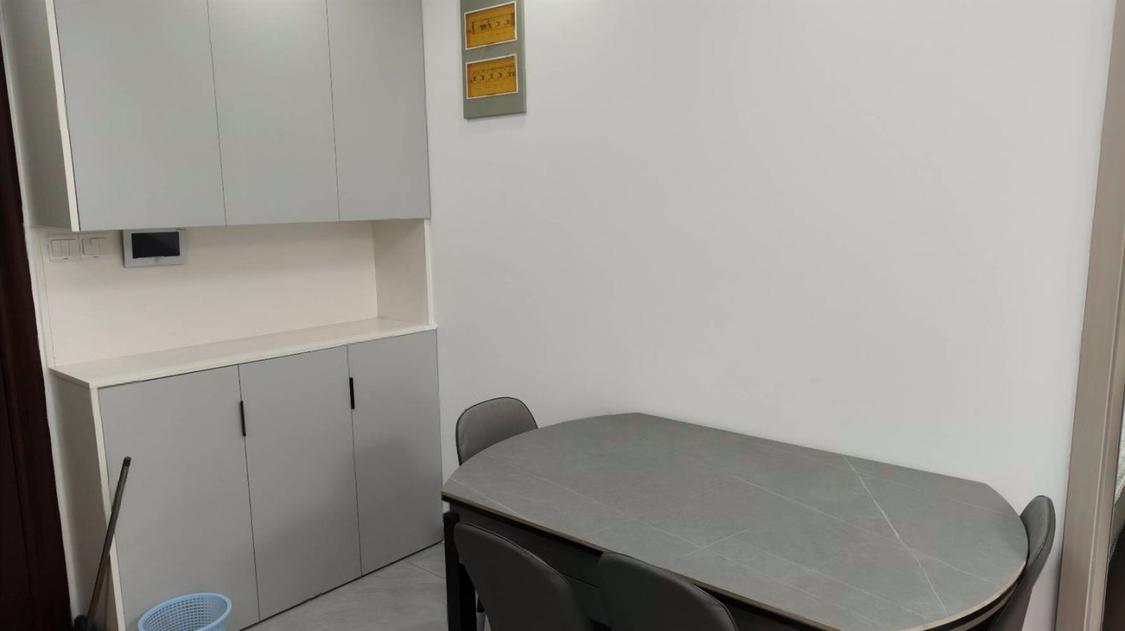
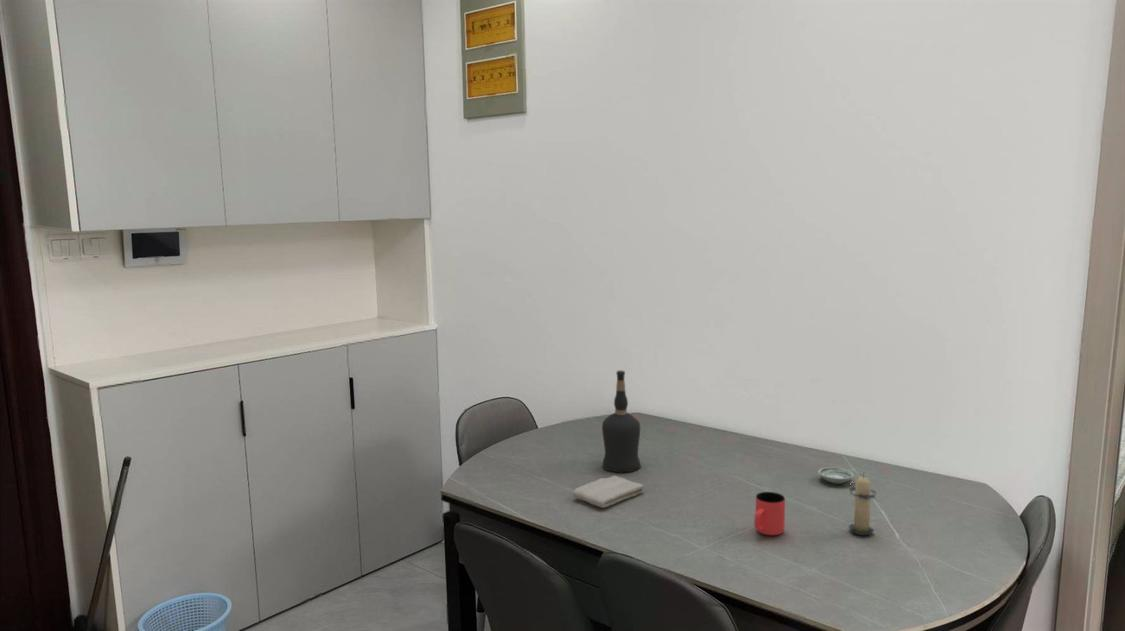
+ candle [847,472,878,536]
+ saucer [817,466,855,485]
+ liquor bottle [601,369,642,473]
+ washcloth [571,475,645,509]
+ cup [753,491,786,536]
